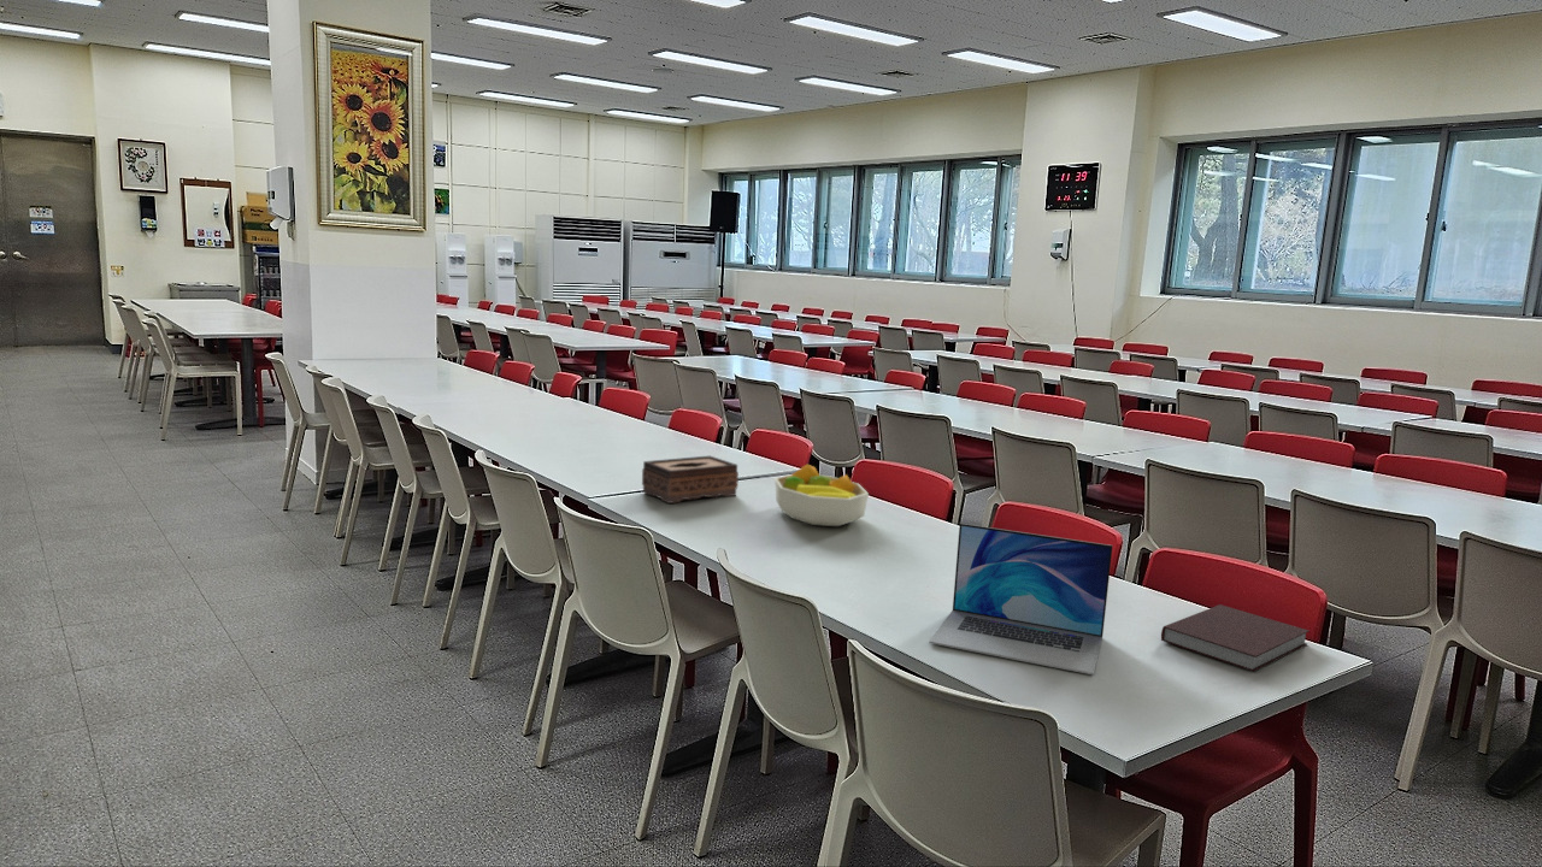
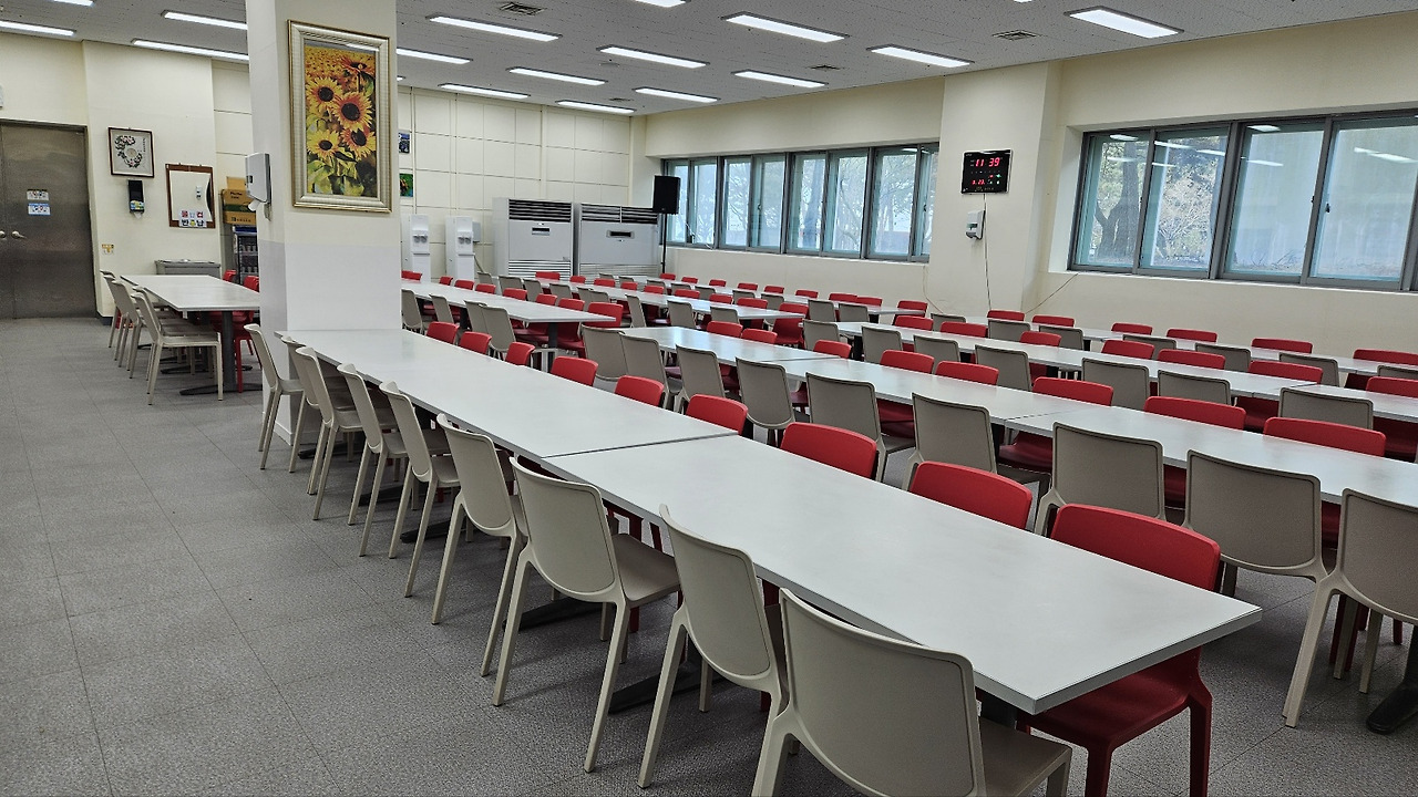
- fruit bowl [773,464,870,527]
- tissue box [641,455,740,505]
- notebook [1160,603,1311,672]
- laptop [928,523,1114,676]
